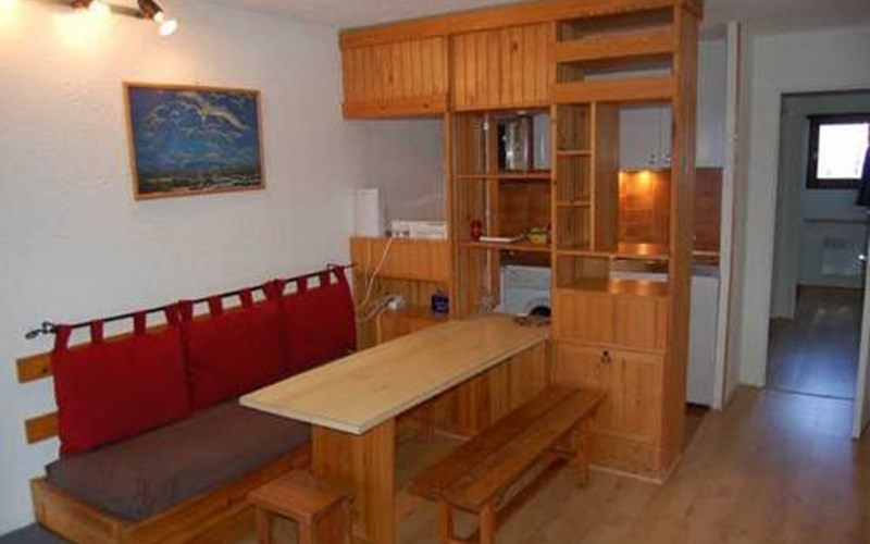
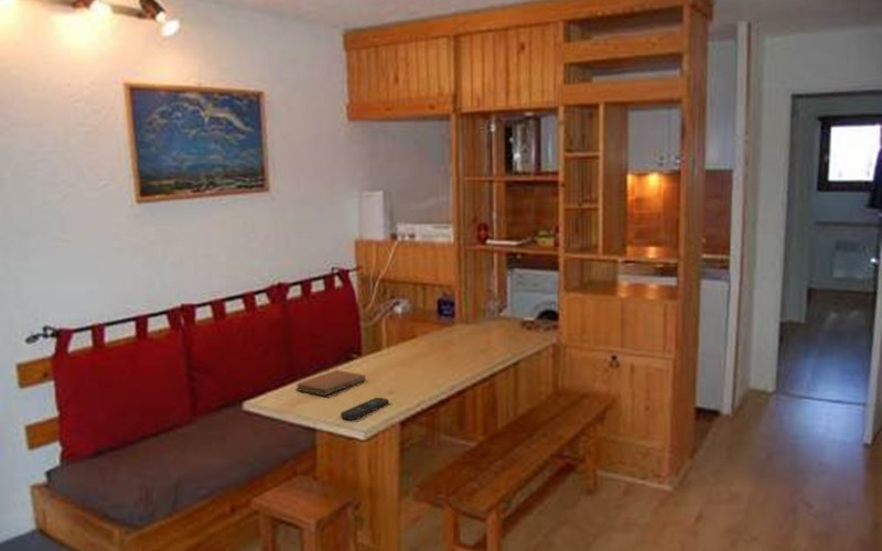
+ notebook [294,369,366,397]
+ remote control [340,397,390,421]
